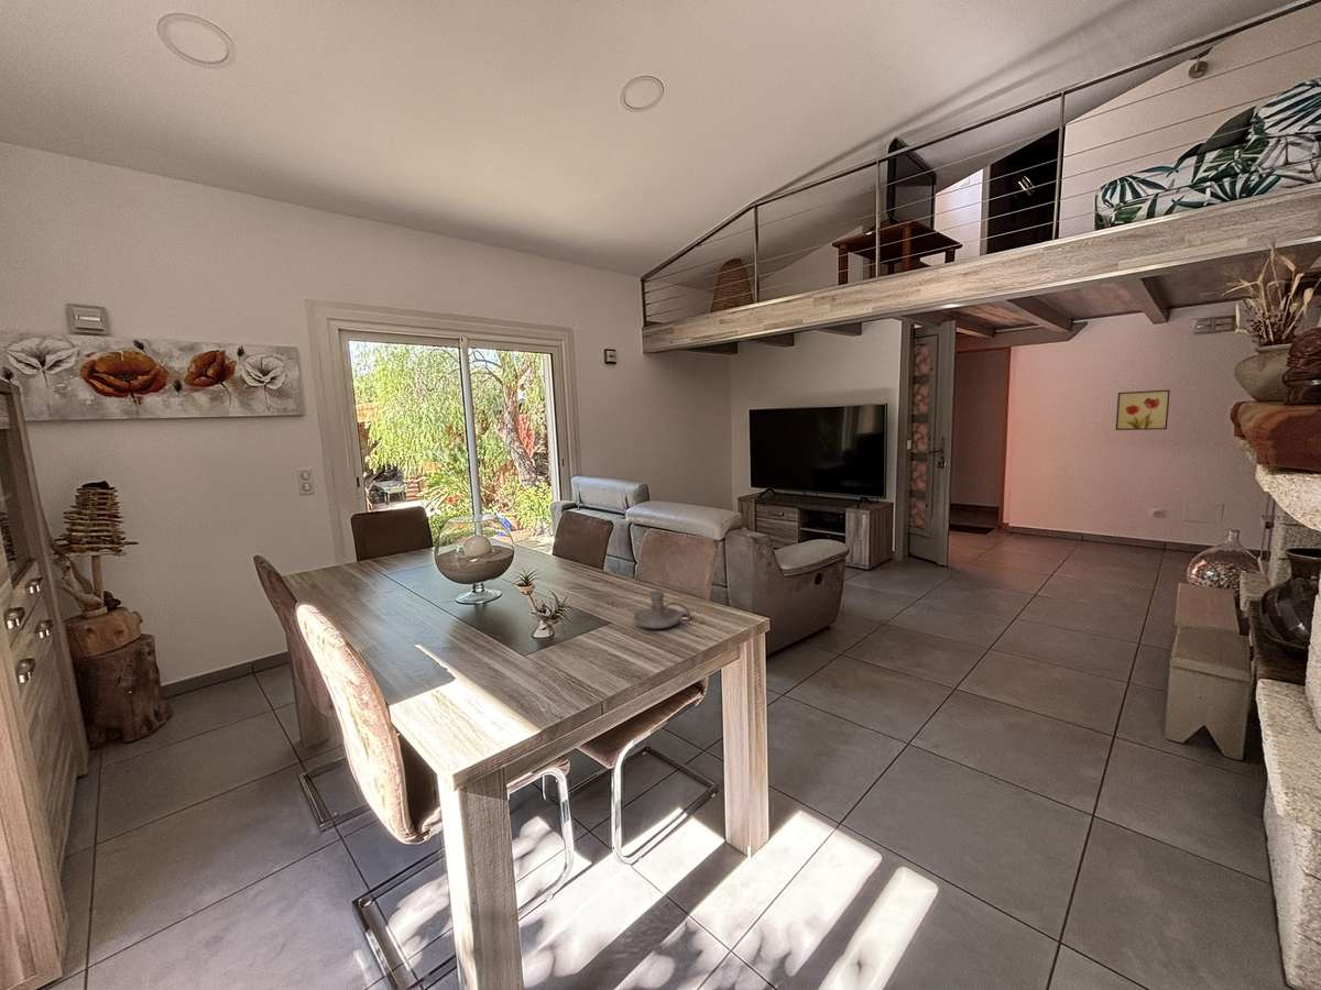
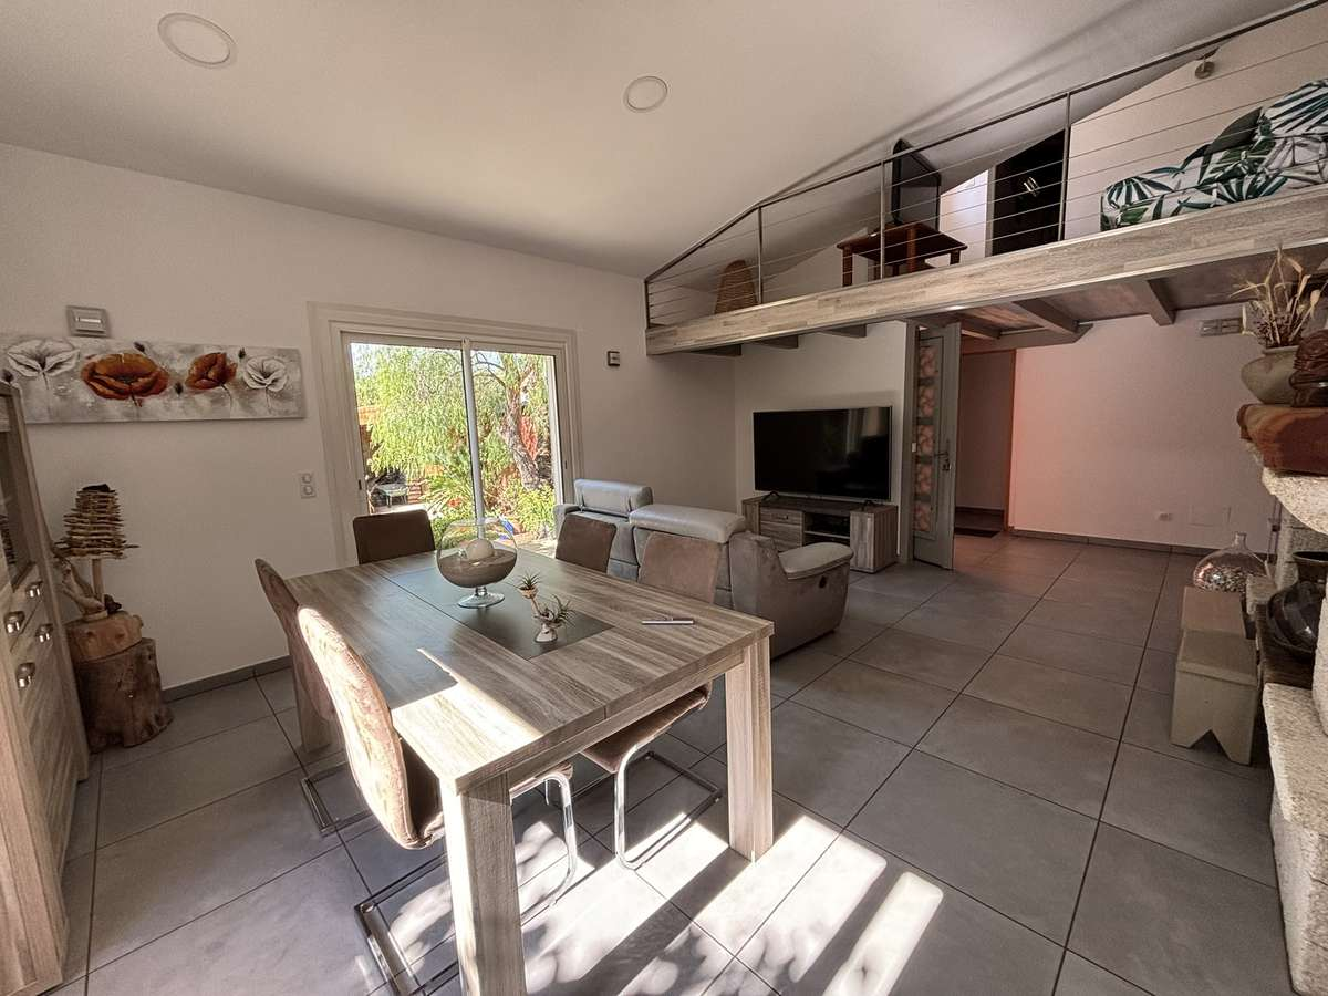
- candle holder [633,590,691,629]
- wall art [1115,388,1171,431]
